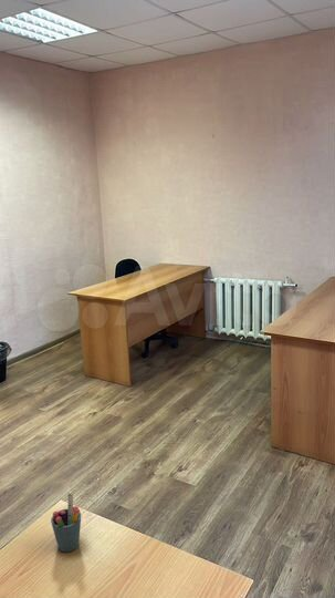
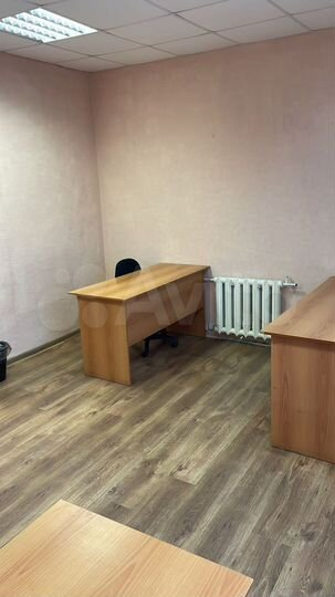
- pen holder [50,493,82,553]
